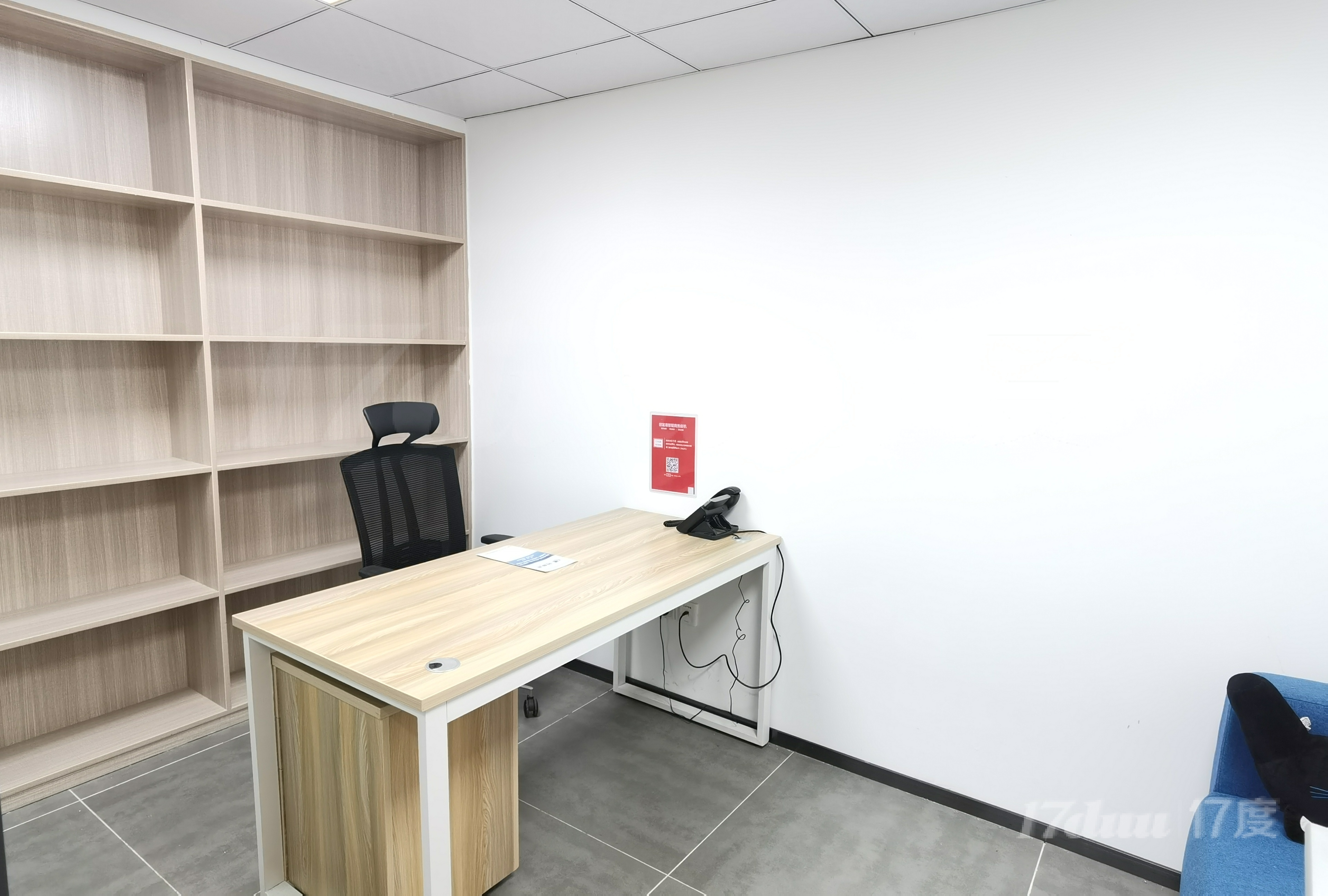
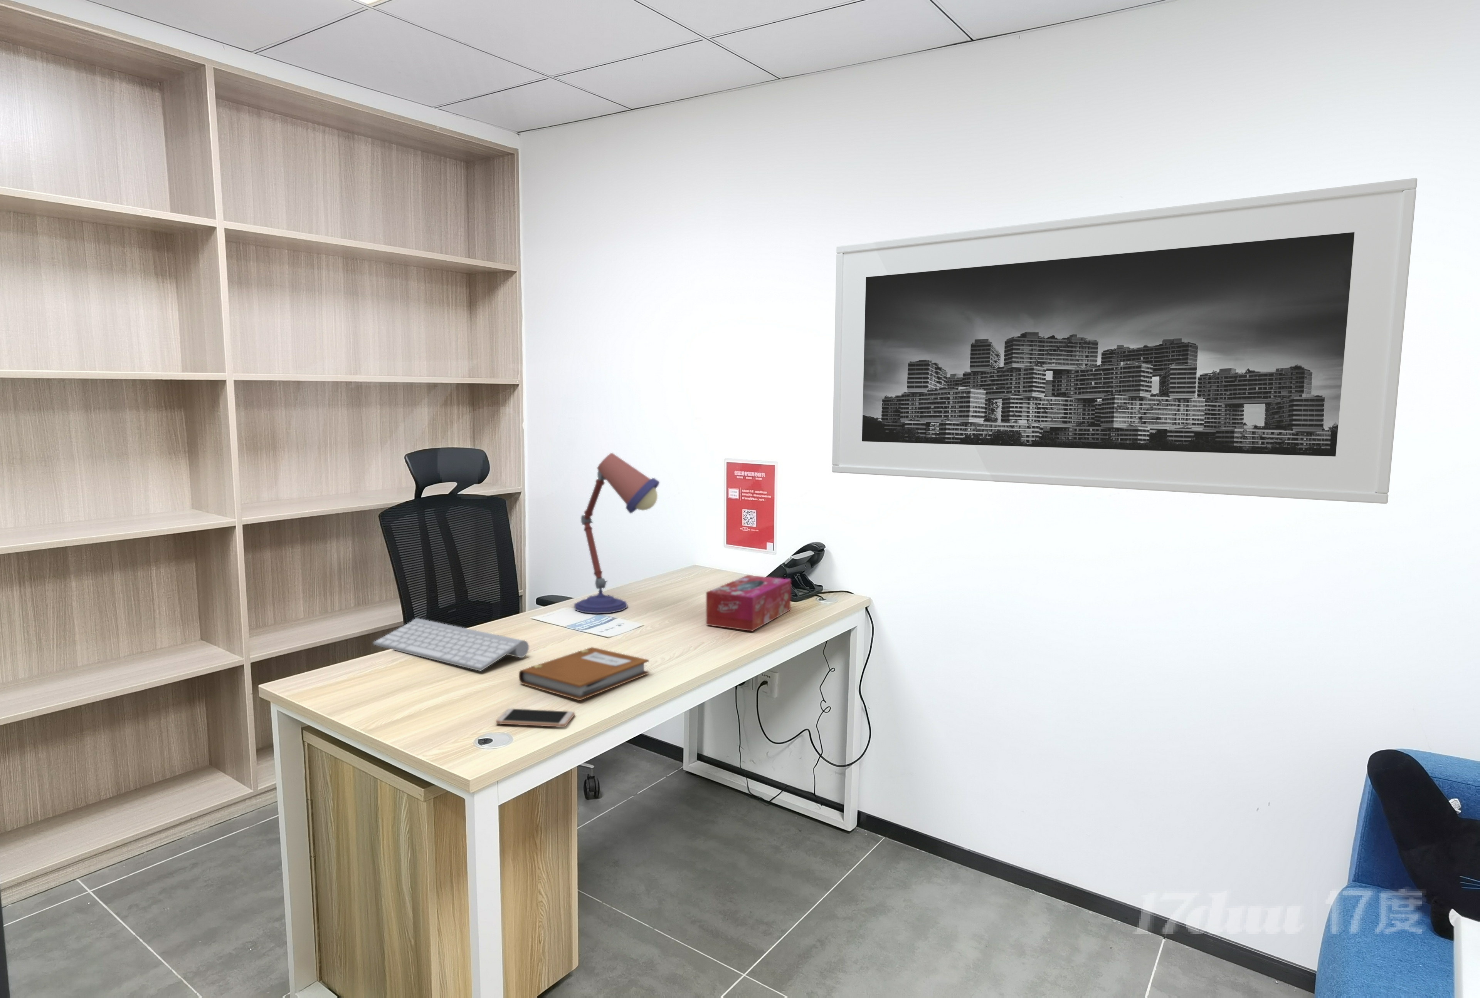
+ desk lamp [574,452,660,614]
+ keyboard [372,618,529,672]
+ notebook [518,647,650,701]
+ smartphone [495,708,575,727]
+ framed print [831,177,1418,503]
+ tissue box [705,575,791,632]
